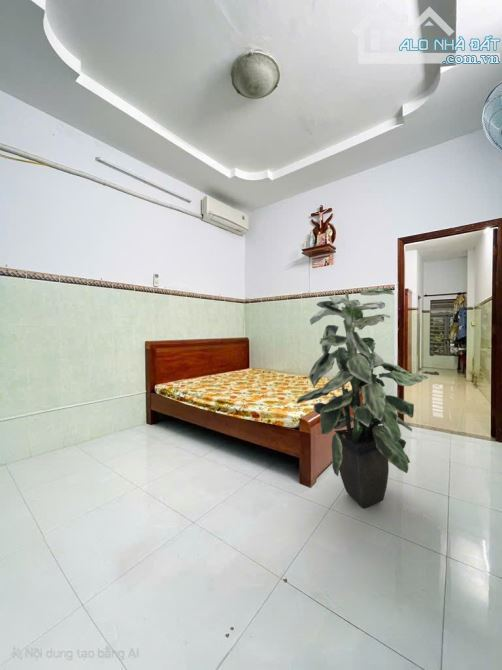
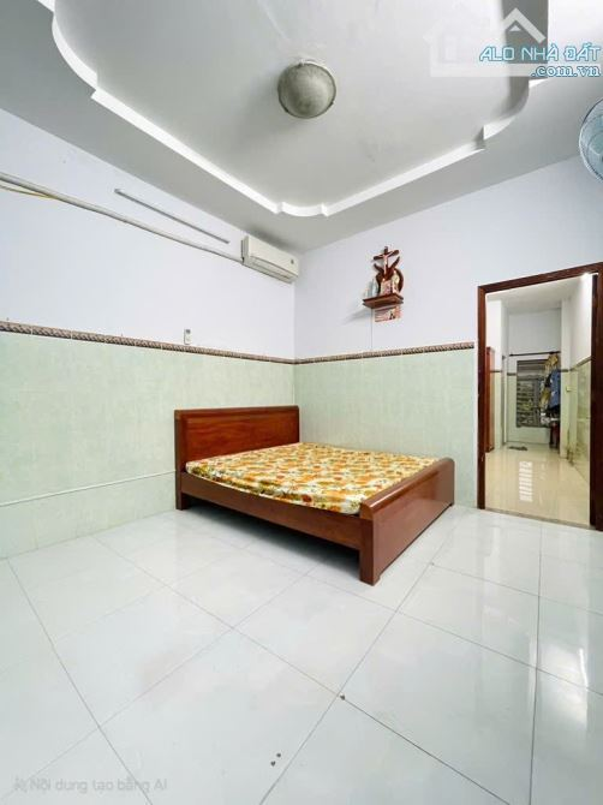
- indoor plant [296,287,429,509]
